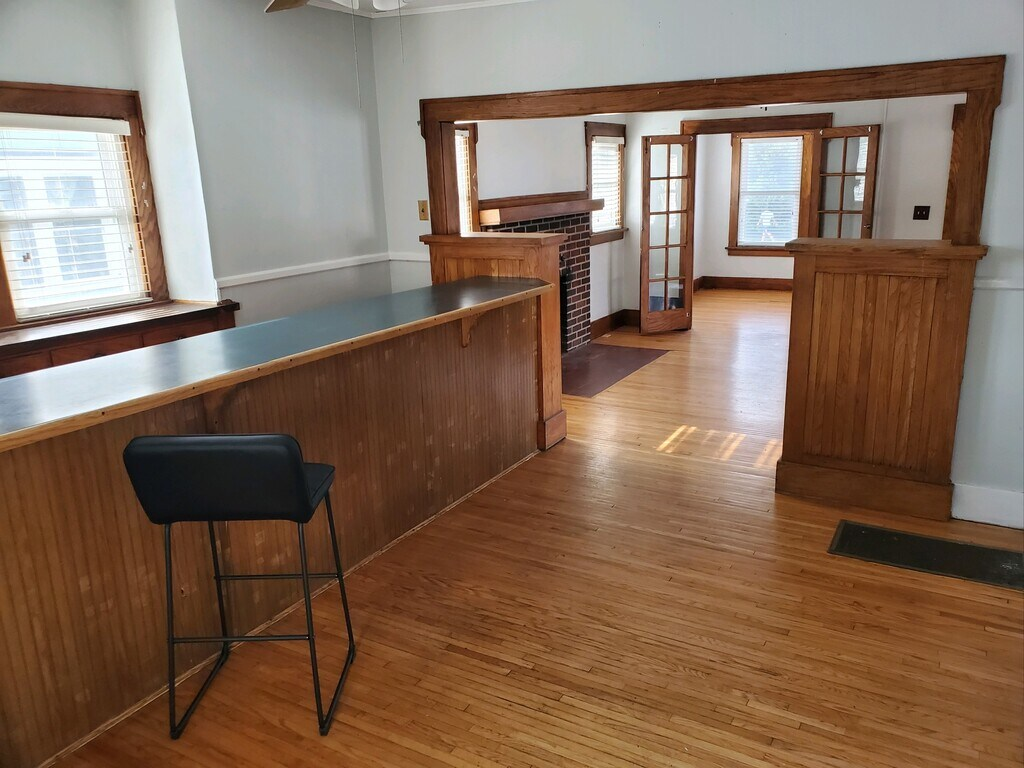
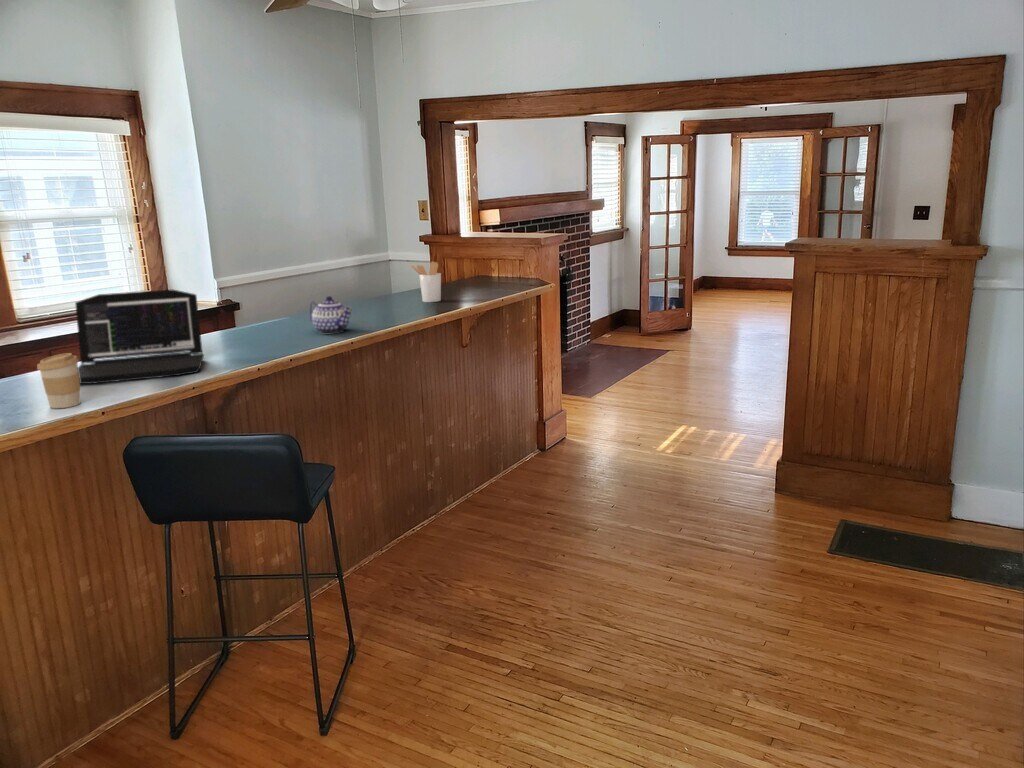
+ laptop [74,289,205,385]
+ teapot [308,295,353,334]
+ utensil holder [409,261,442,303]
+ coffee cup [36,352,82,409]
